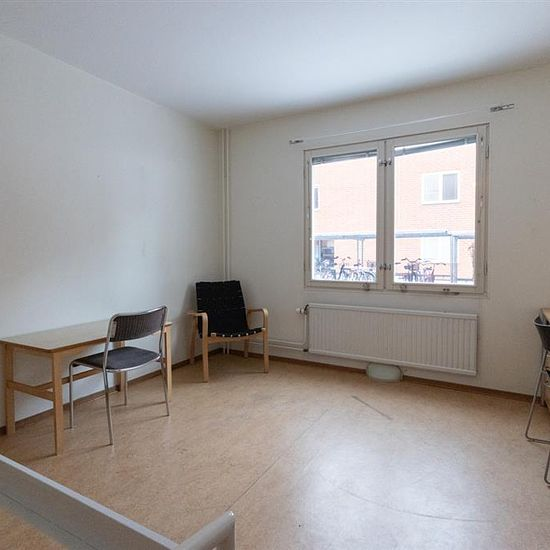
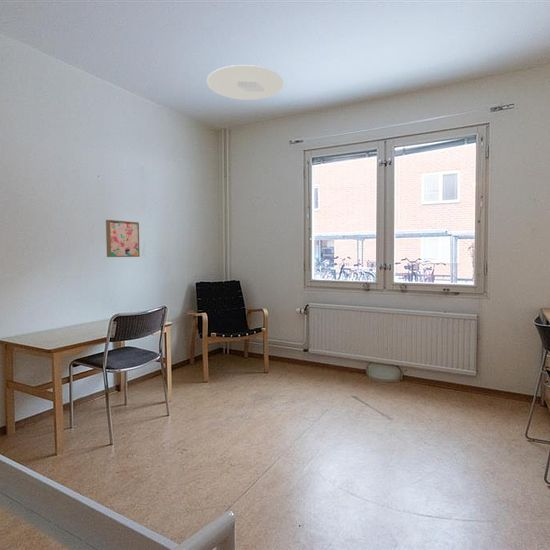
+ ceiling light [206,64,285,101]
+ wall art [105,219,141,258]
